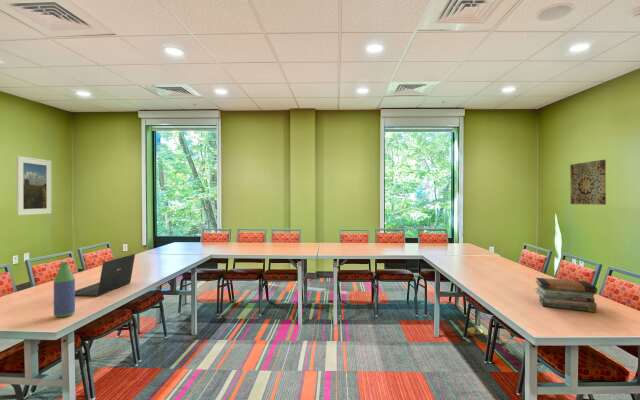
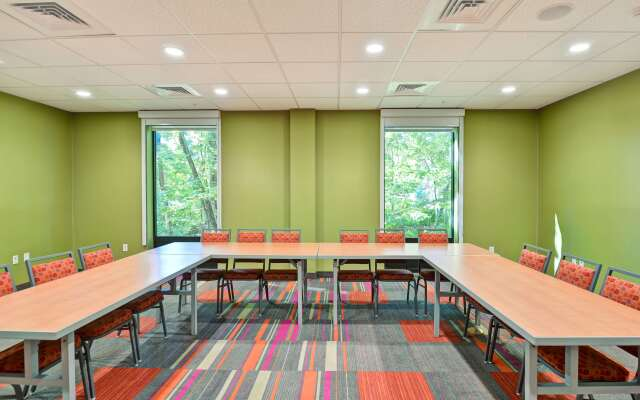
- wall art [569,159,607,206]
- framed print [16,155,52,216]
- book stack [535,277,598,313]
- bottle [53,261,76,318]
- laptop [75,253,136,297]
